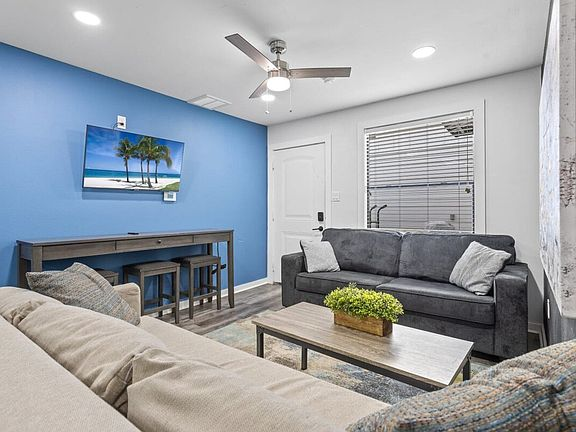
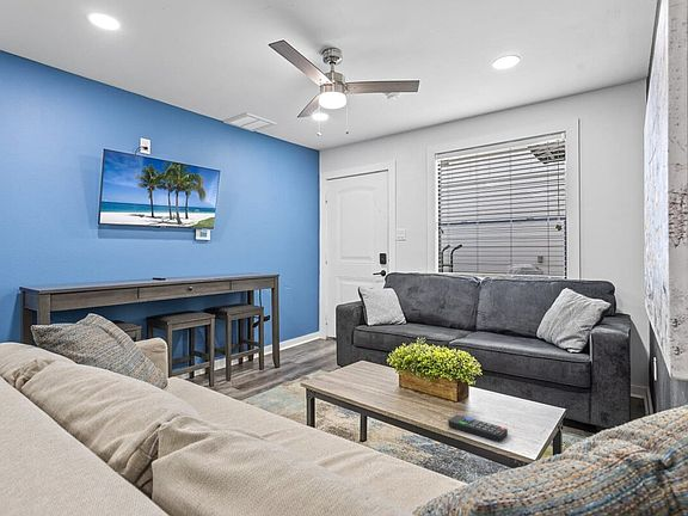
+ remote control [447,413,509,443]
